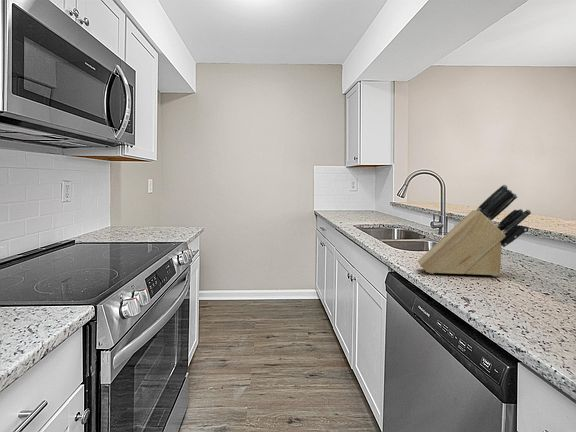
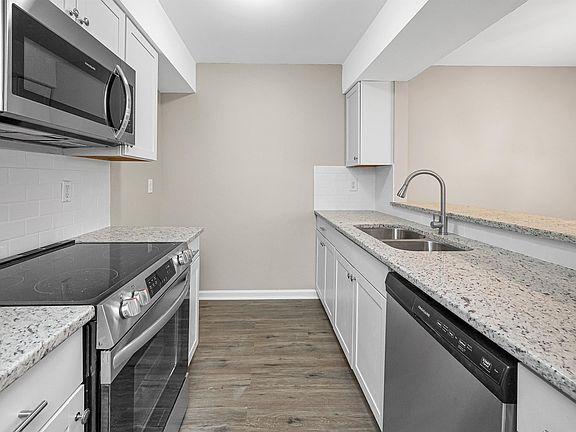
- knife block [417,183,532,277]
